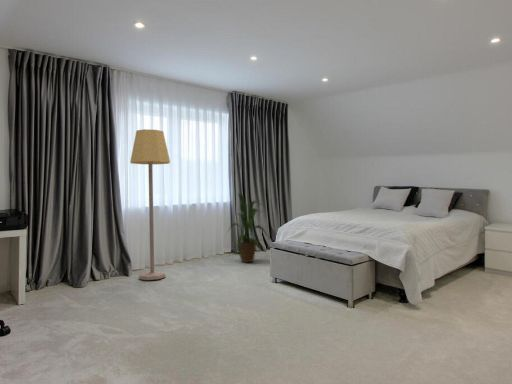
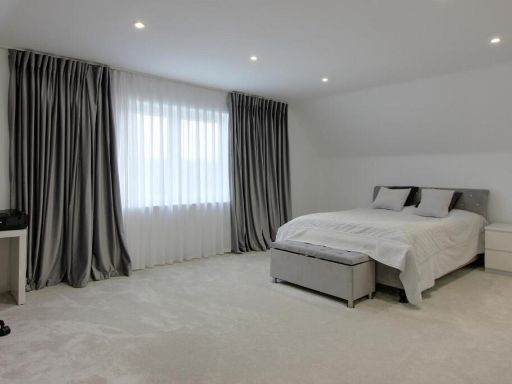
- house plant [225,193,272,264]
- lamp [129,128,171,281]
